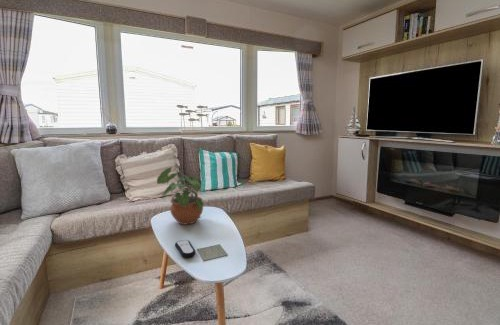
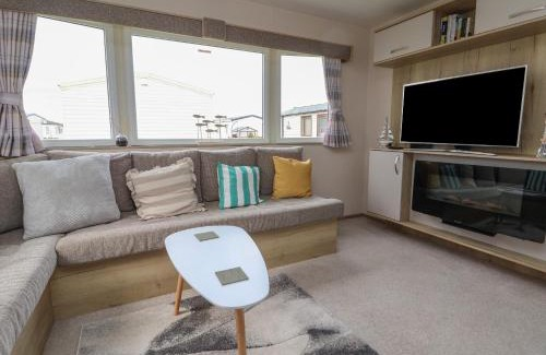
- potted plant [156,166,204,226]
- remote control [174,239,196,258]
